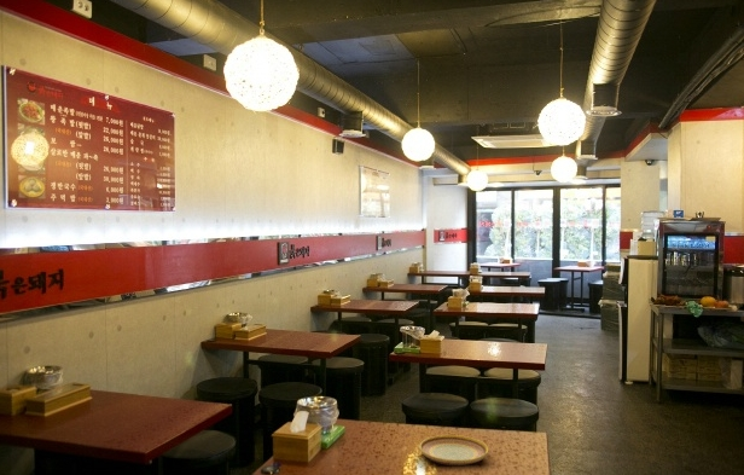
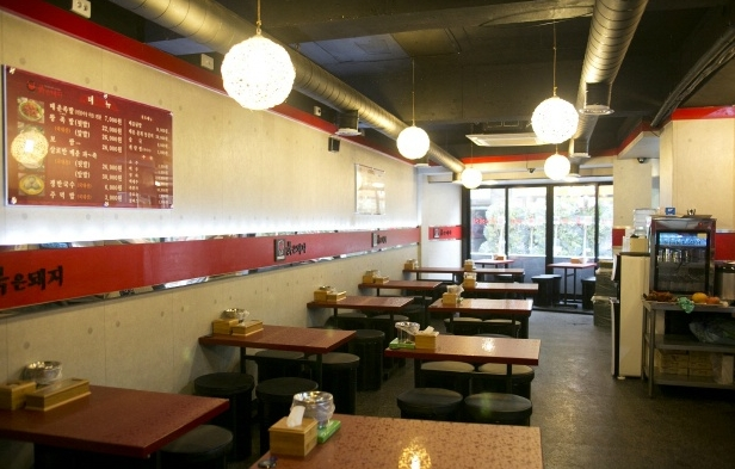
- plate [418,434,489,467]
